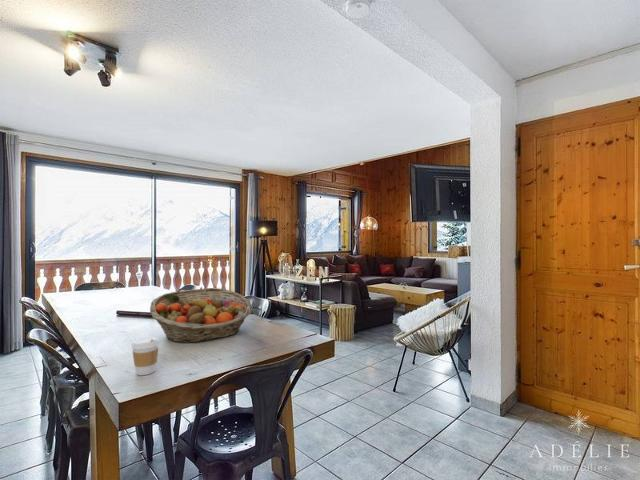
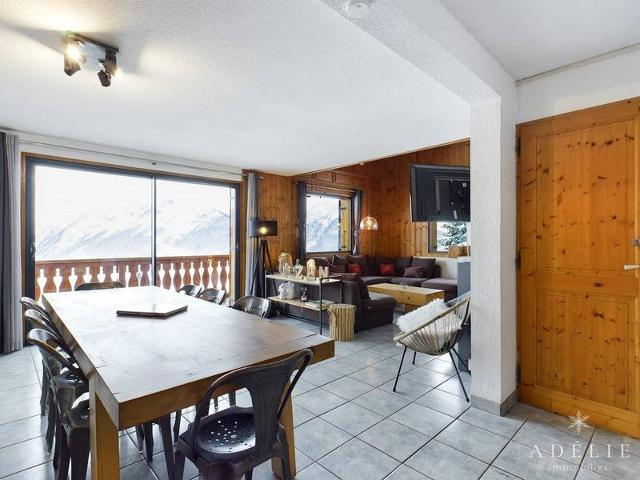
- fruit basket [149,287,253,344]
- coffee cup [131,337,160,376]
